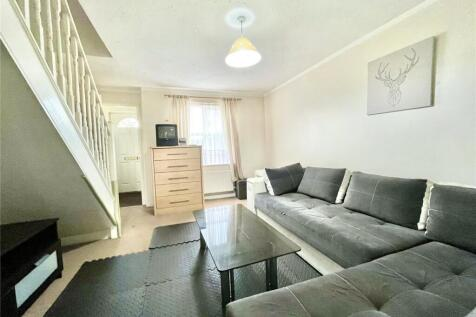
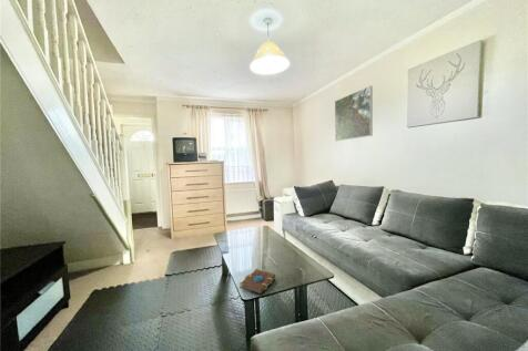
+ book [238,268,276,296]
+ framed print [334,85,374,142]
